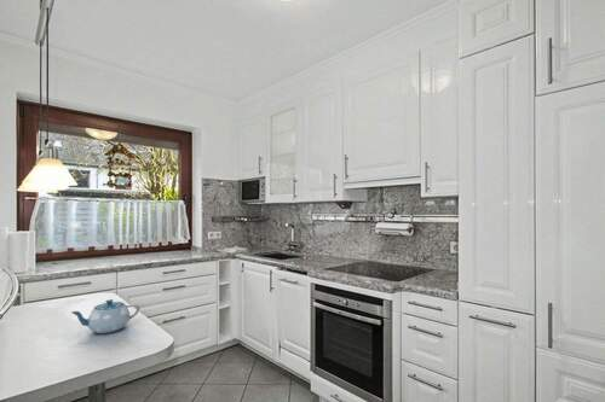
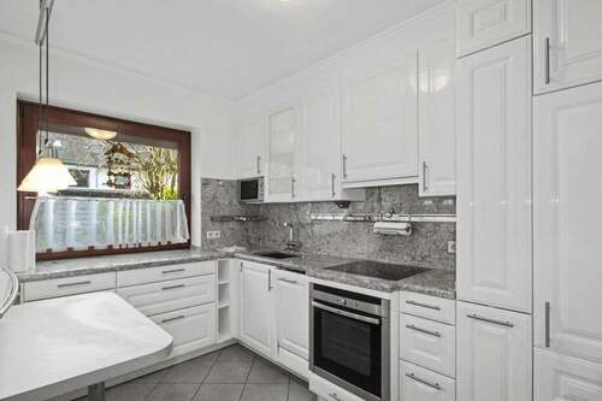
- chinaware [70,298,142,334]
